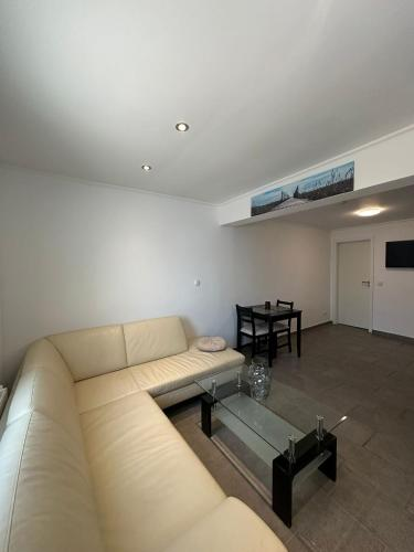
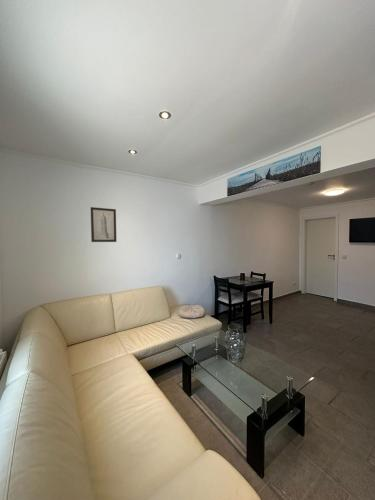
+ wall art [90,206,117,243]
